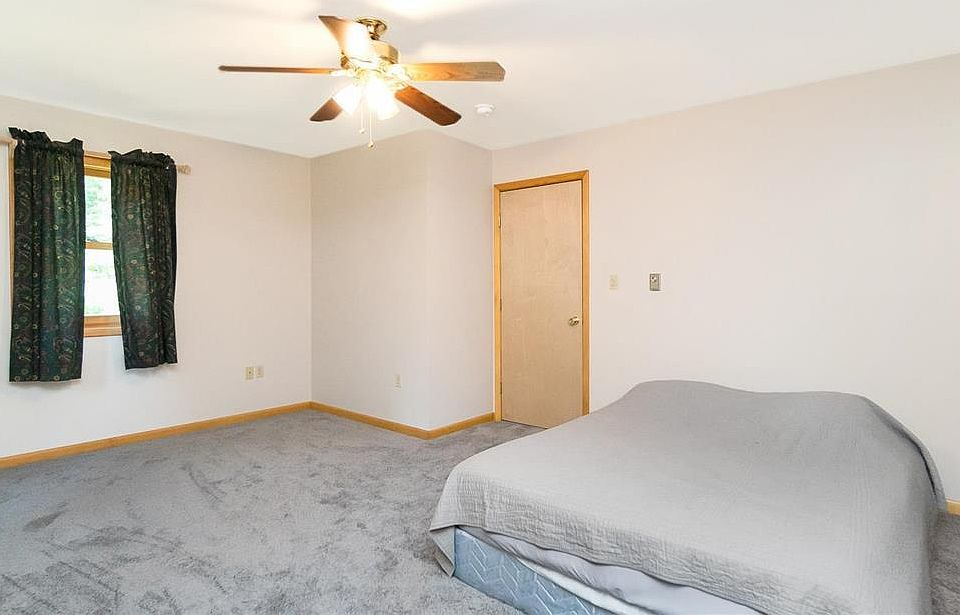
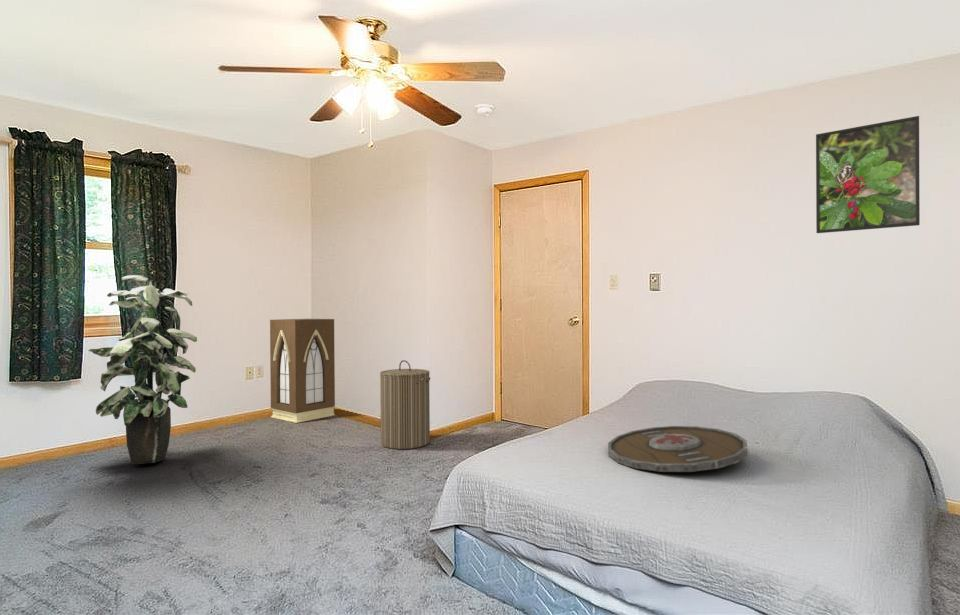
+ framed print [815,115,921,234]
+ cabinet [269,318,336,424]
+ indoor plant [88,274,198,465]
+ laundry hamper [379,359,431,450]
+ serving tray [607,425,749,473]
